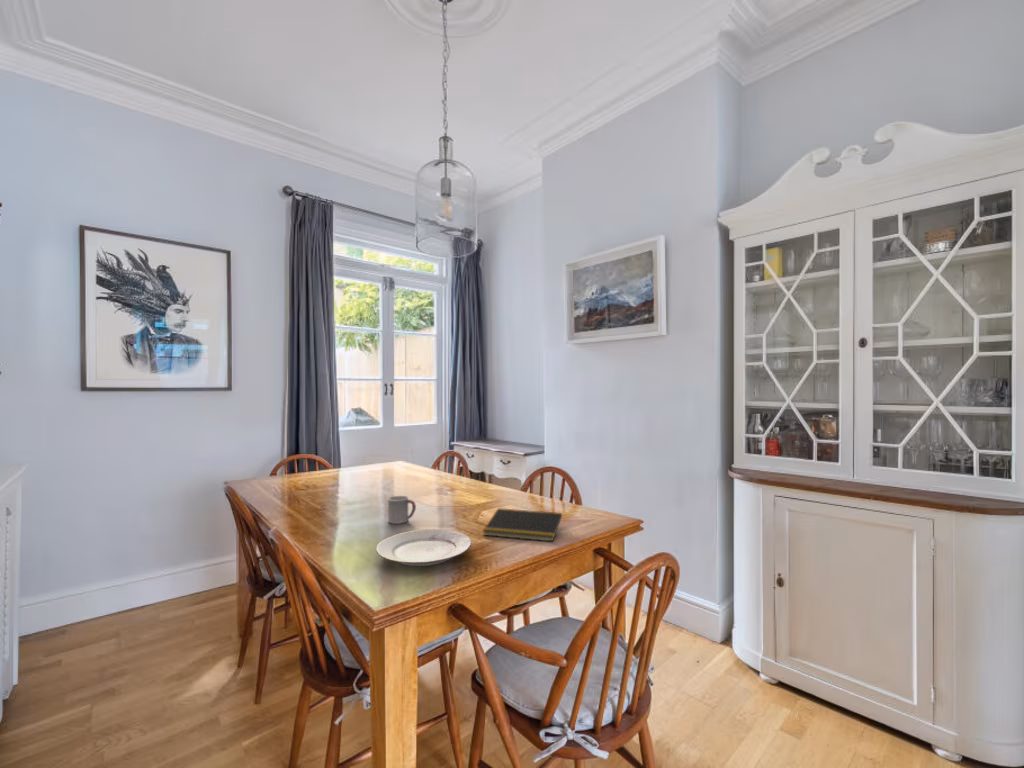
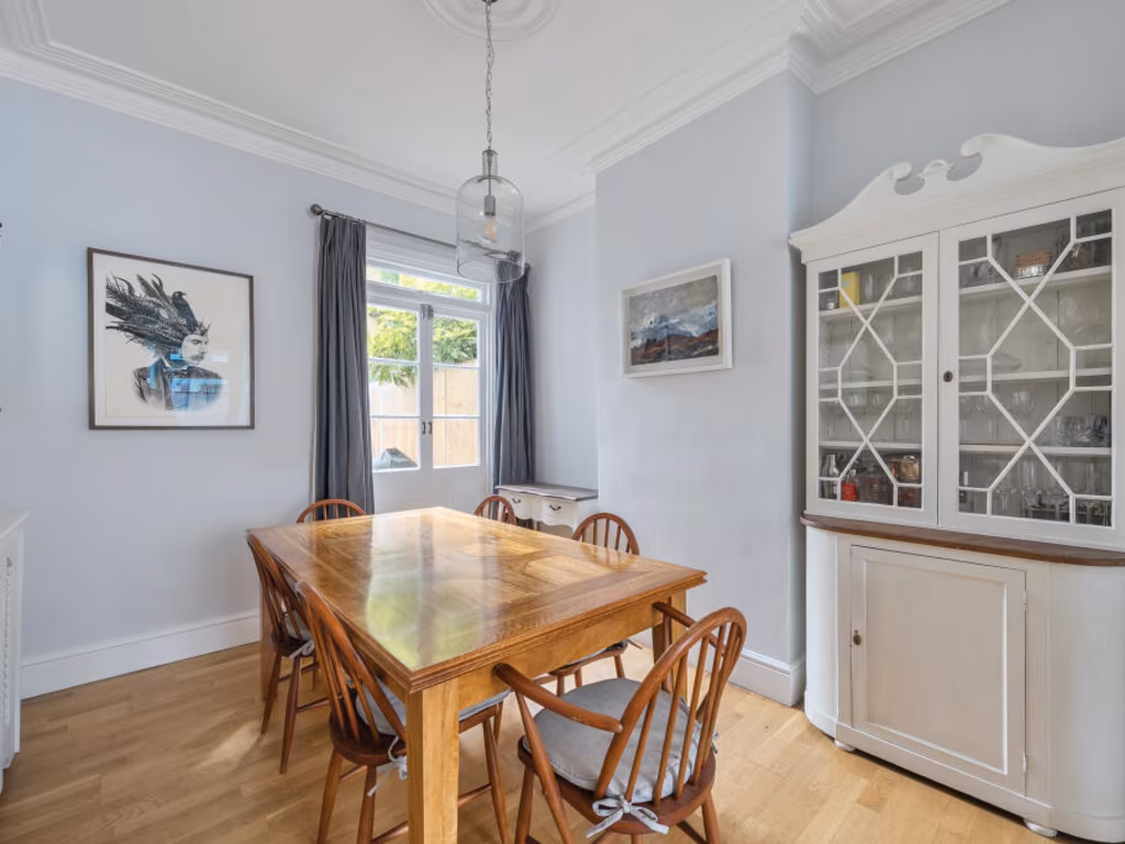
- cup [387,495,417,525]
- plate [375,528,472,567]
- notepad [482,507,563,542]
